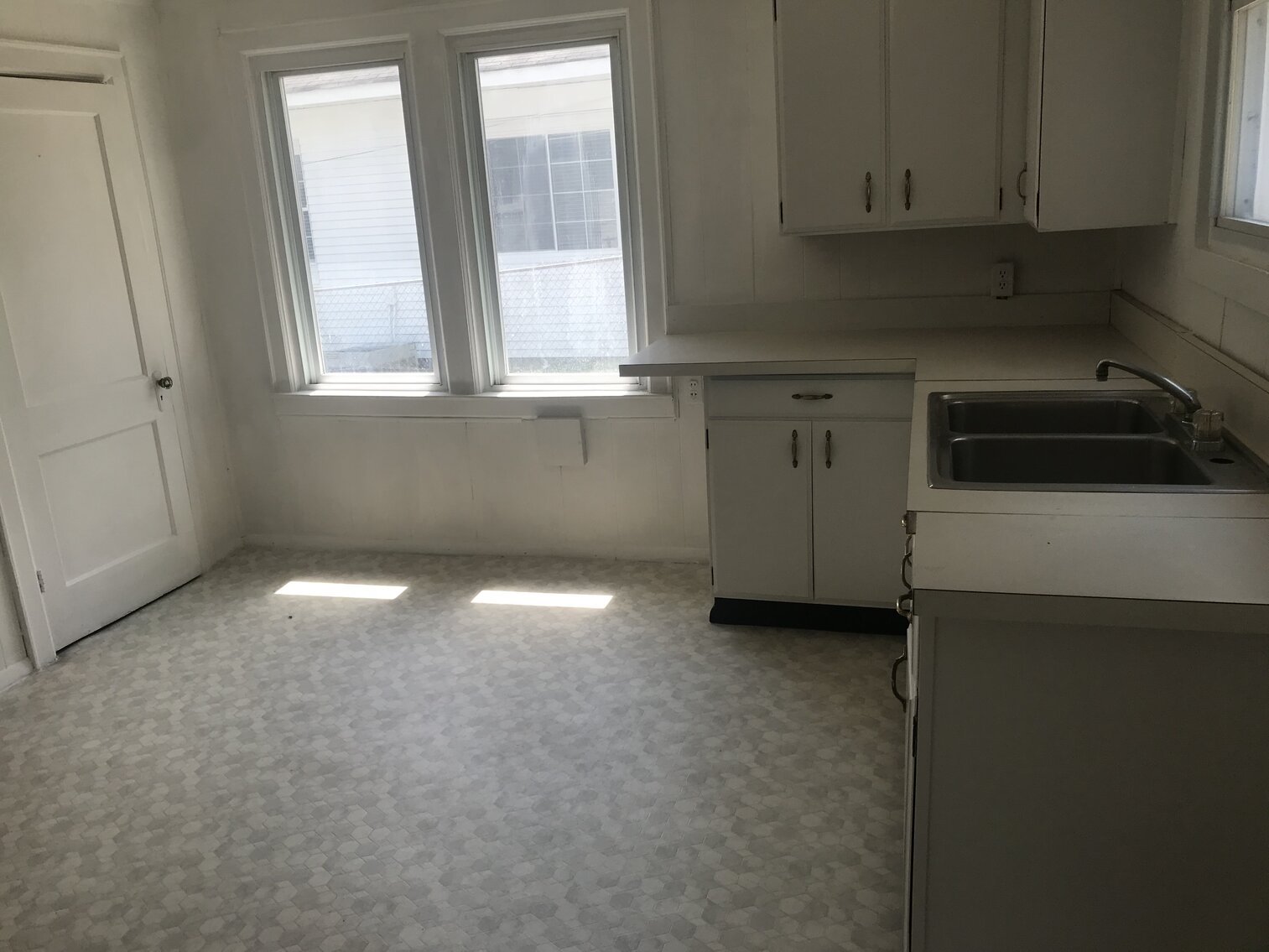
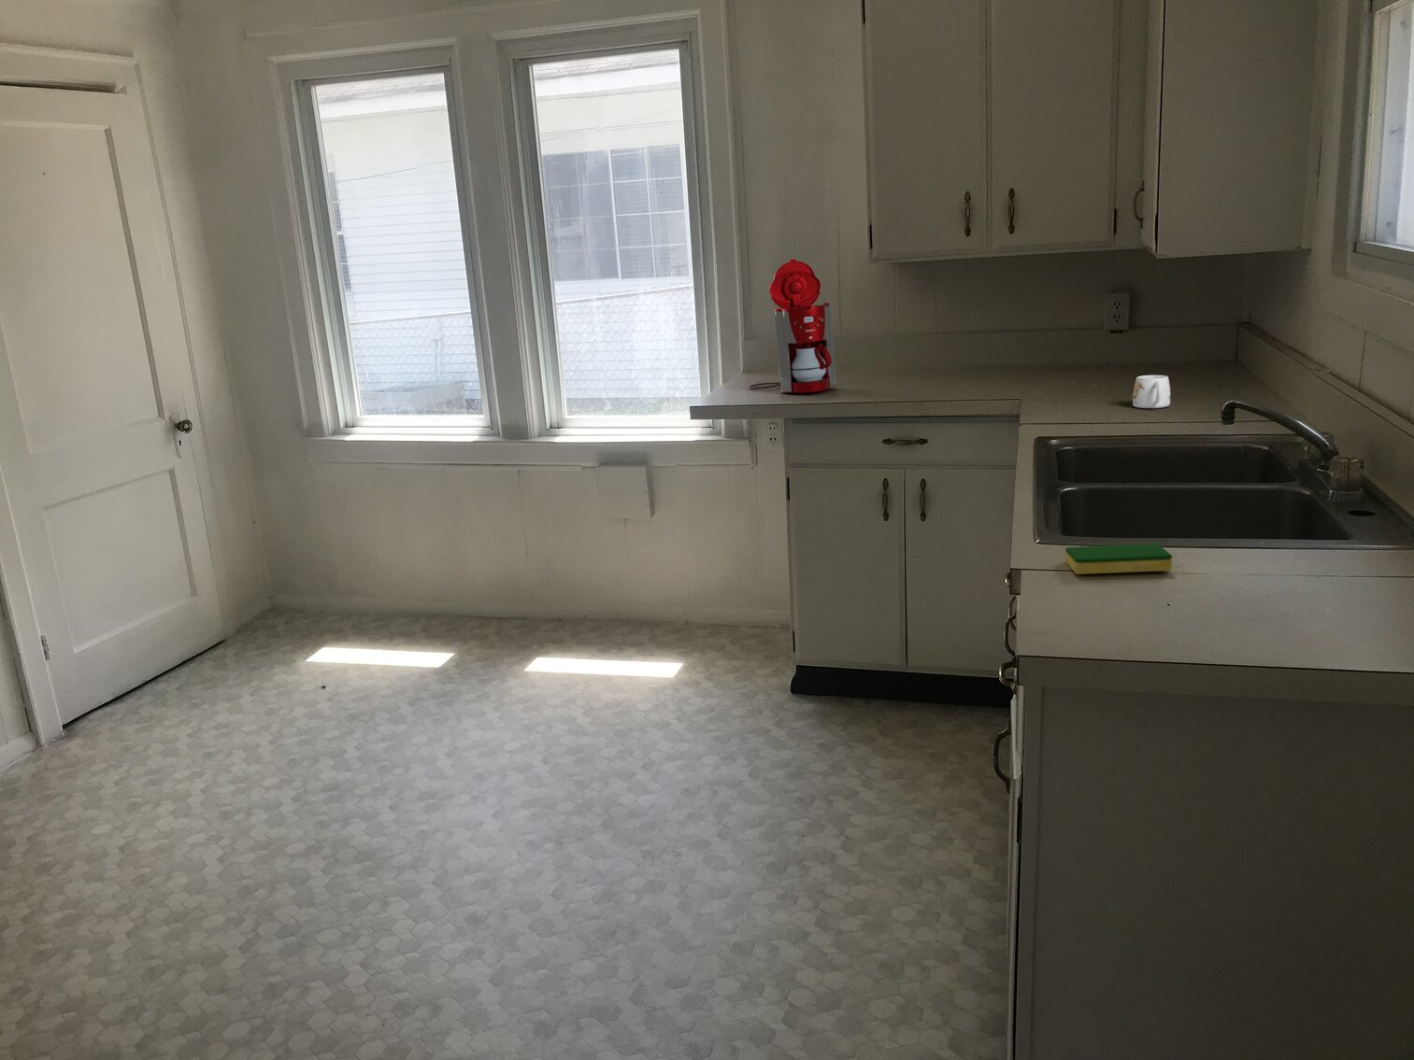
+ coffee maker [748,257,838,393]
+ mug [1132,374,1171,409]
+ dish sponge [1064,542,1173,576]
